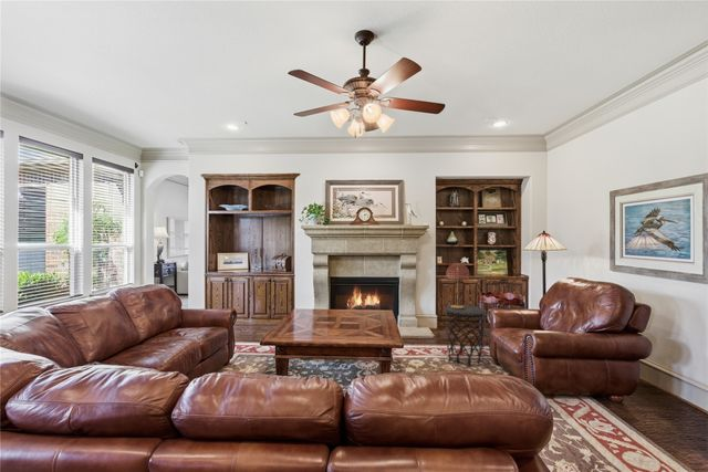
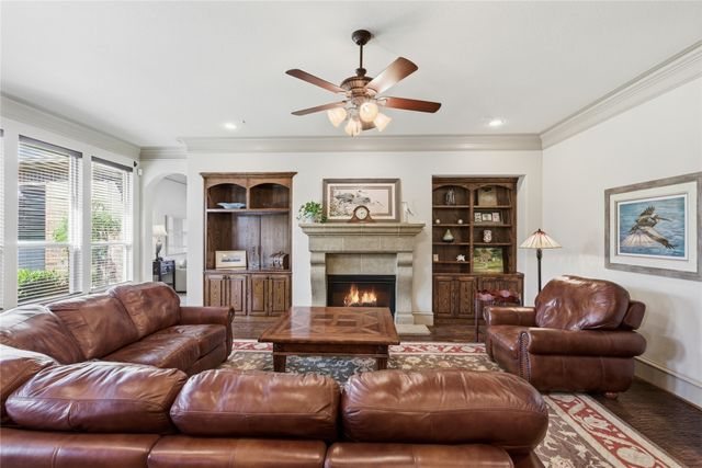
- side table [444,304,487,368]
- table lamp [446,262,470,308]
